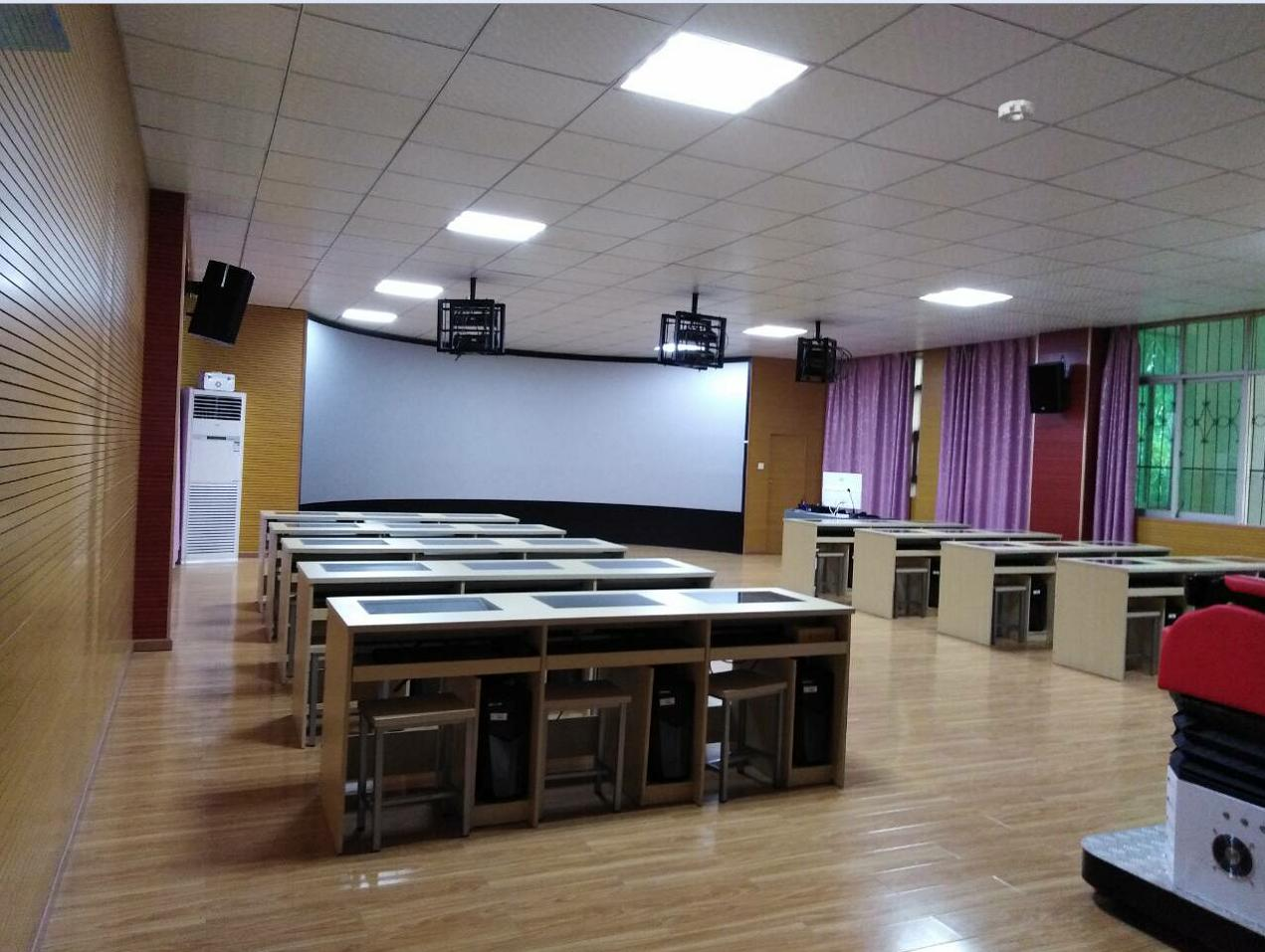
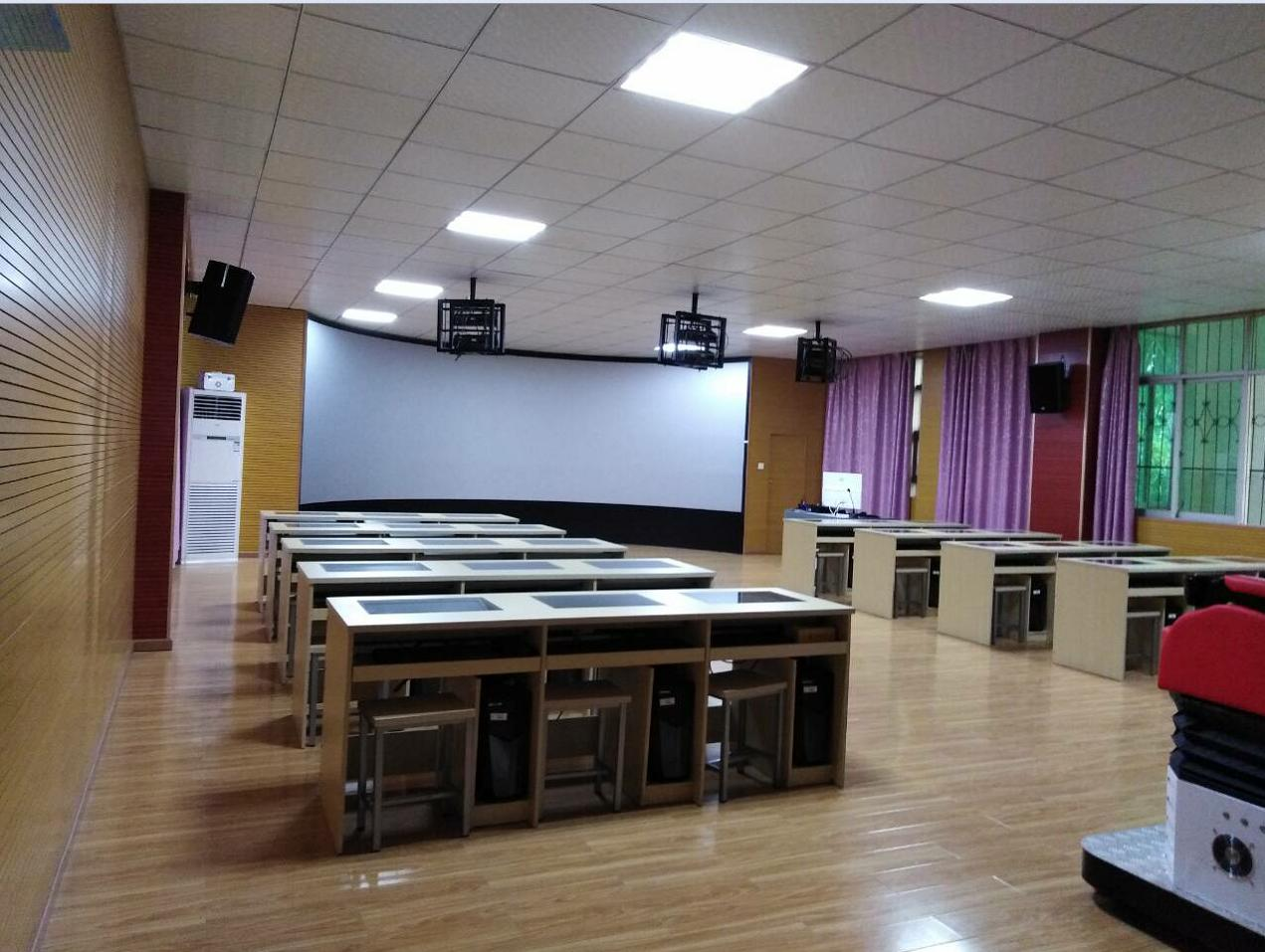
- smoke detector [997,98,1035,124]
